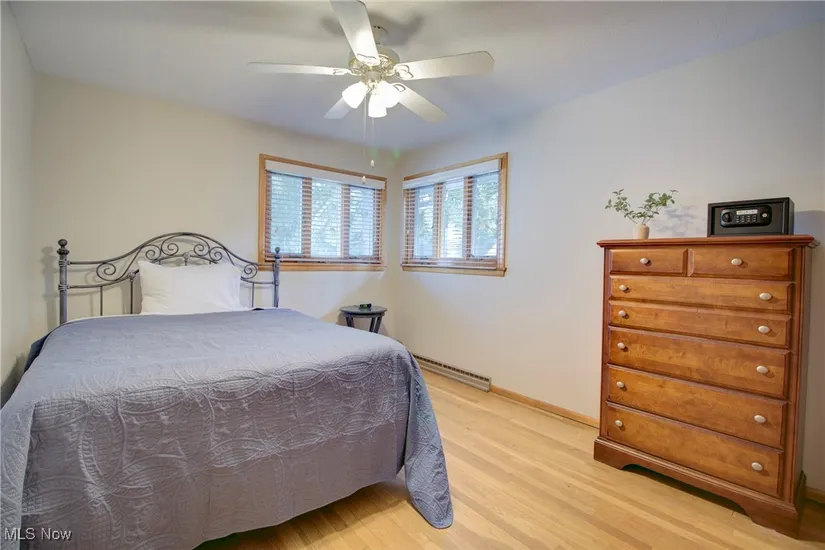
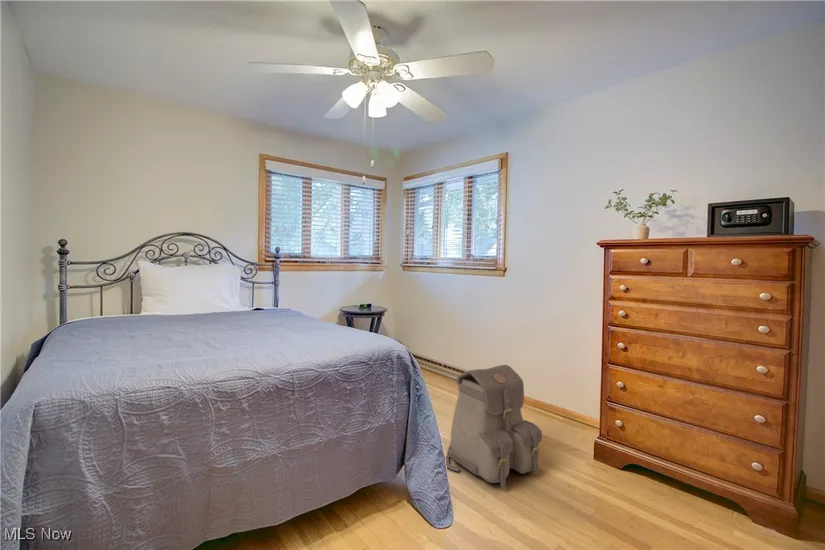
+ backpack [444,364,543,490]
